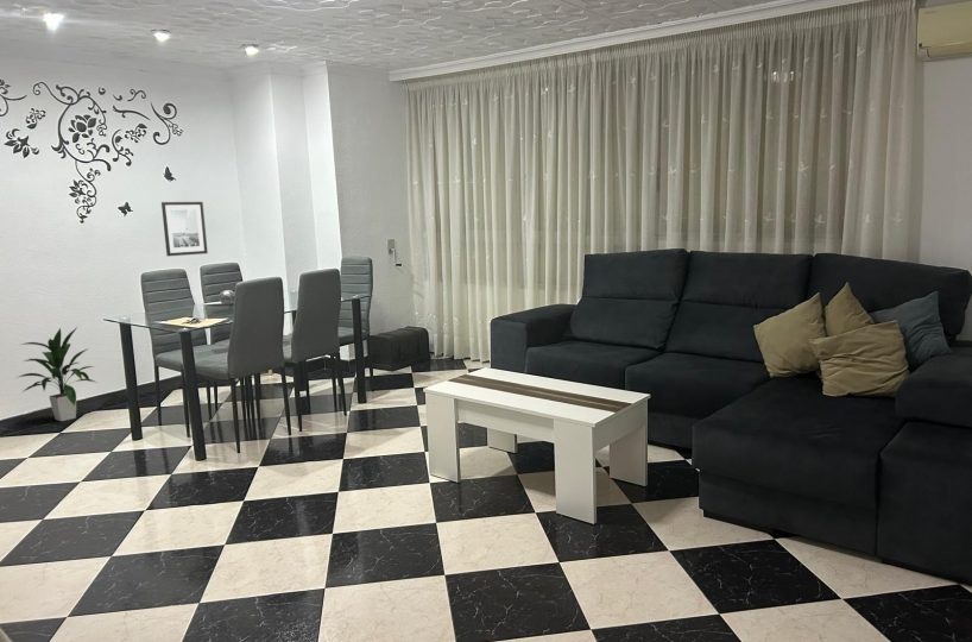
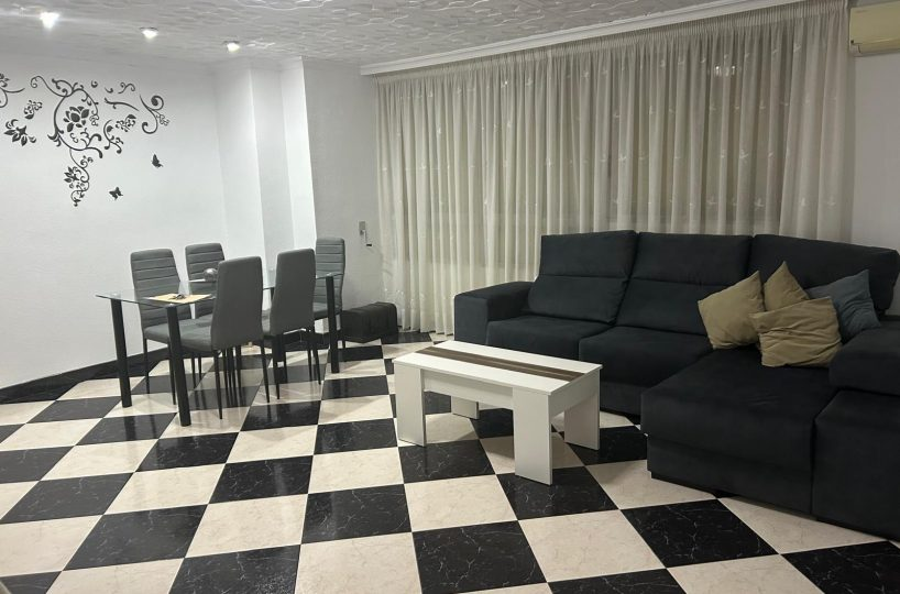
- wall art [160,201,209,257]
- indoor plant [15,325,97,422]
